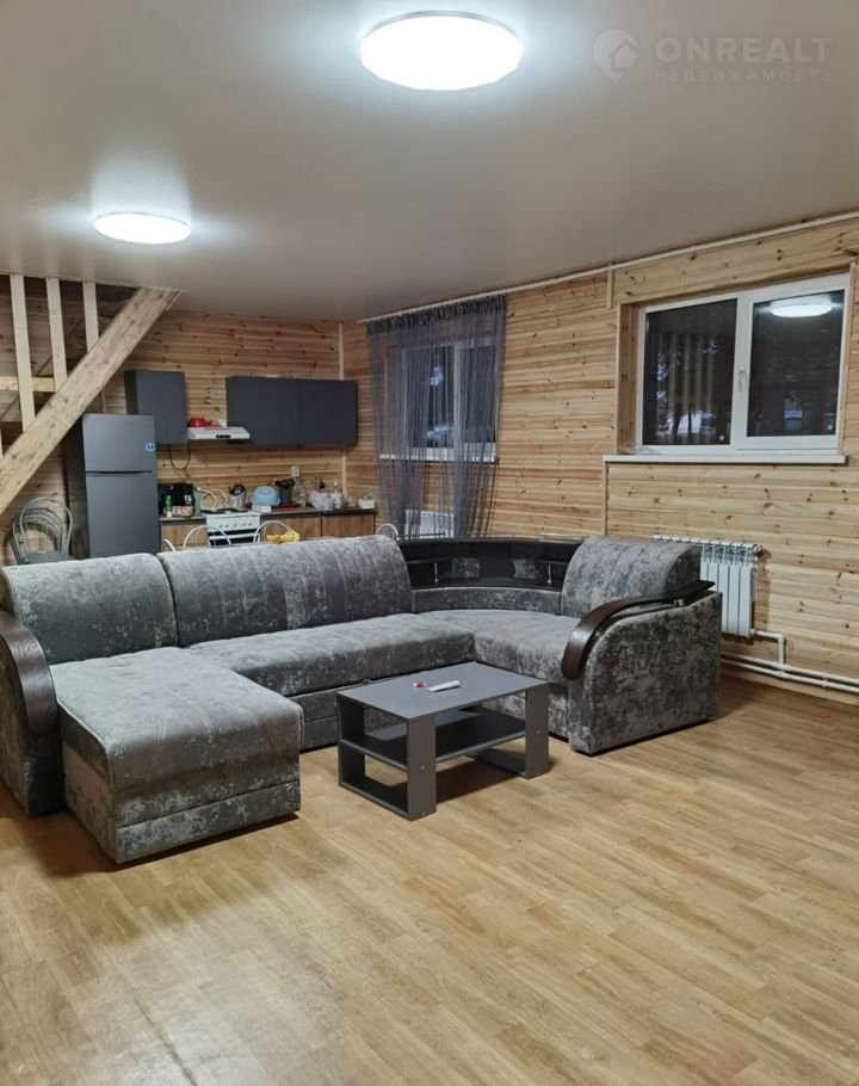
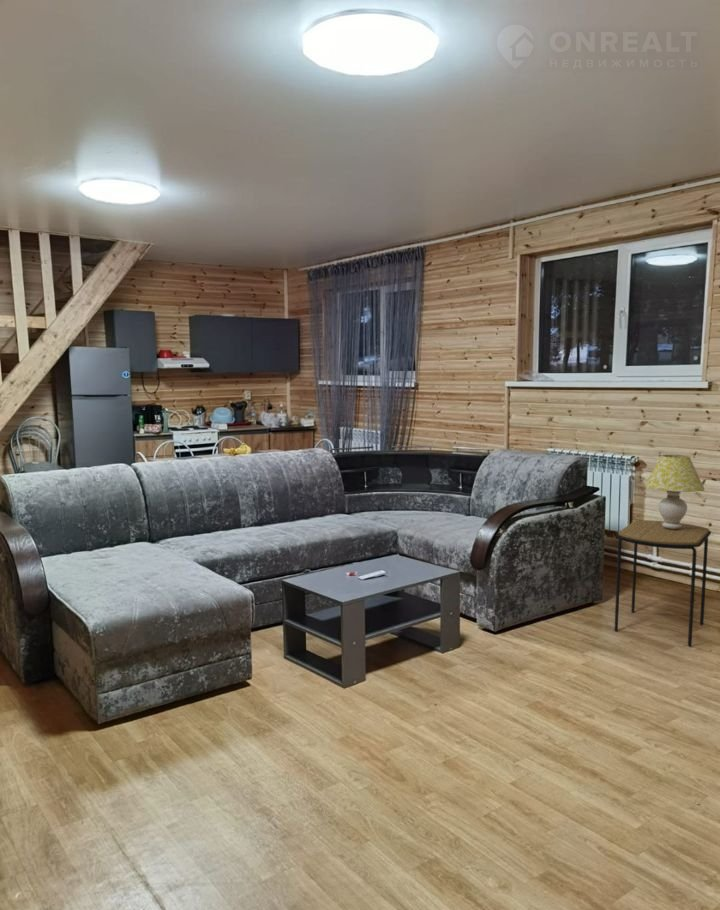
+ side table [613,519,712,647]
+ table lamp [643,454,705,529]
